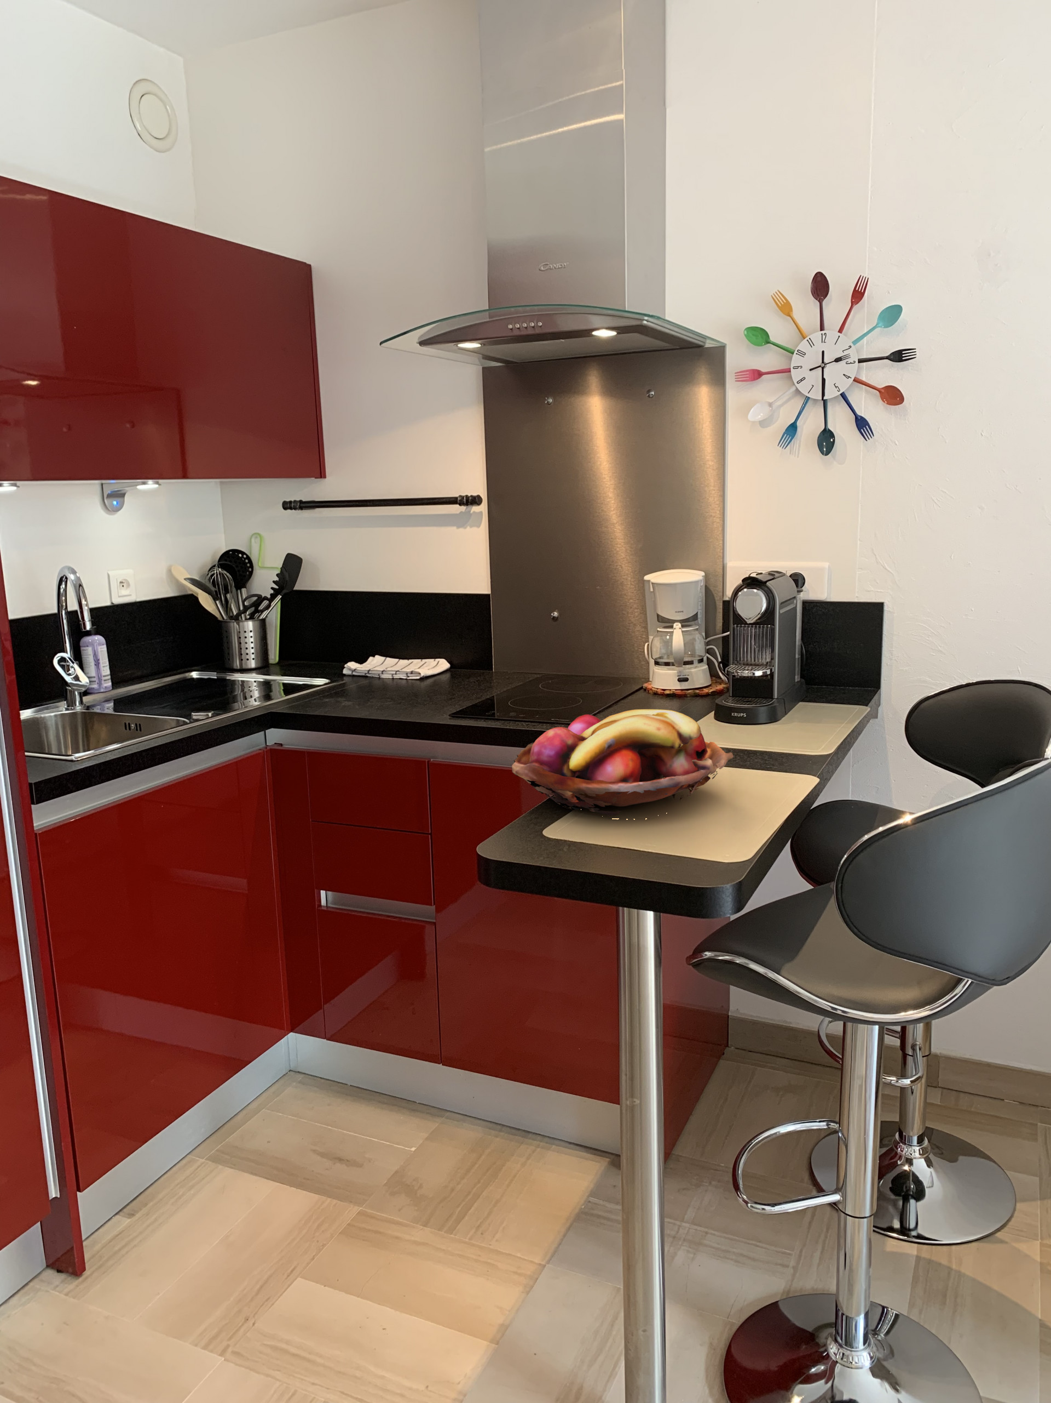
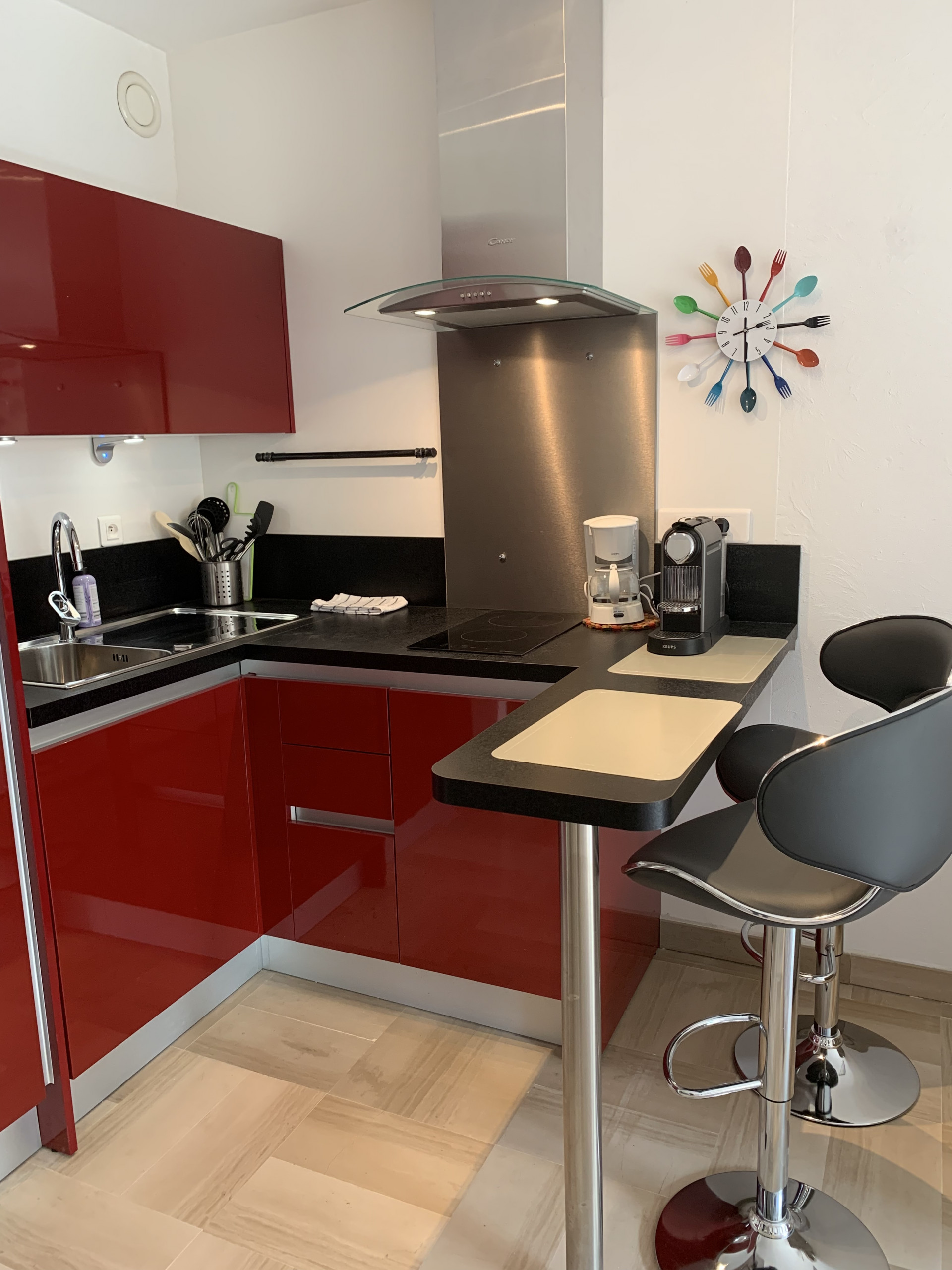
- fruit basket [511,708,734,820]
